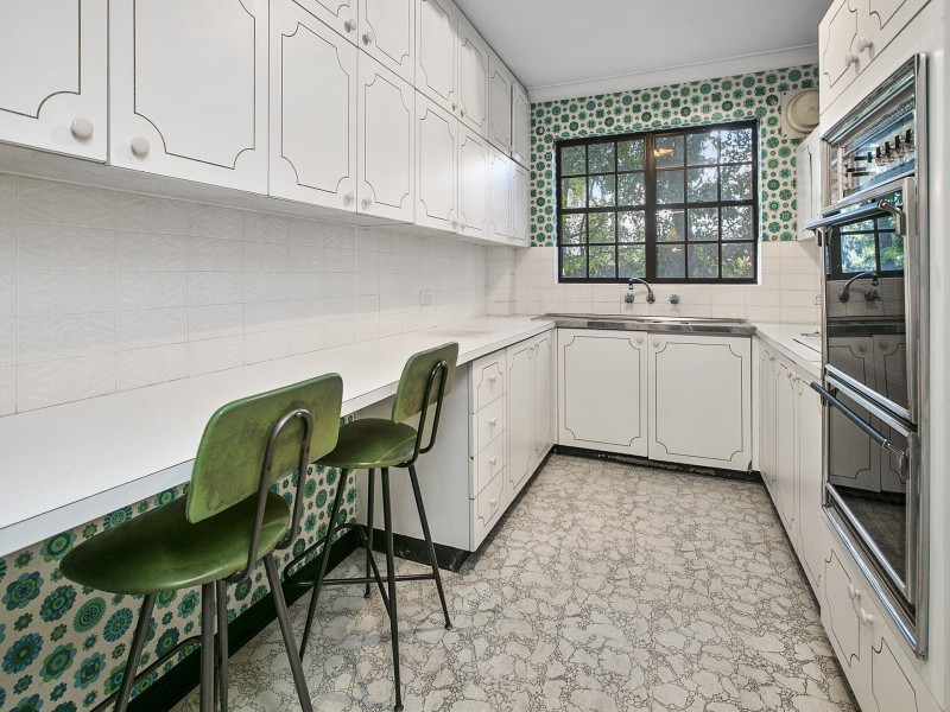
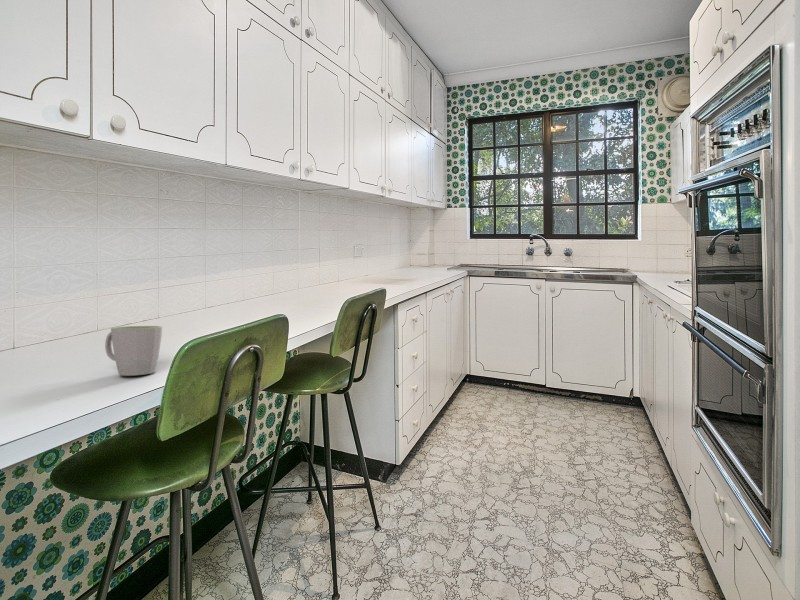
+ mug [104,325,163,377]
